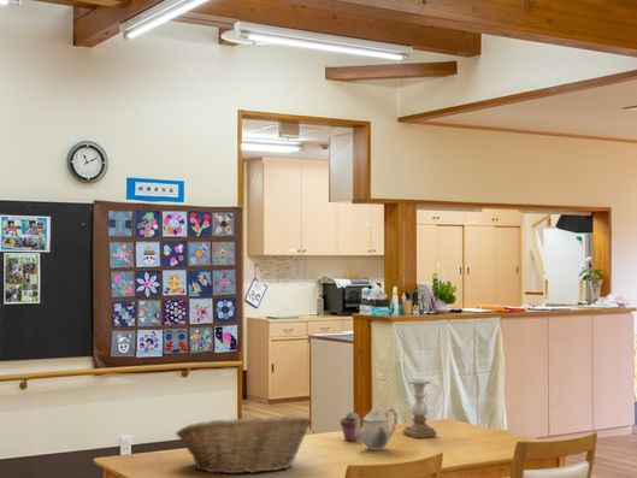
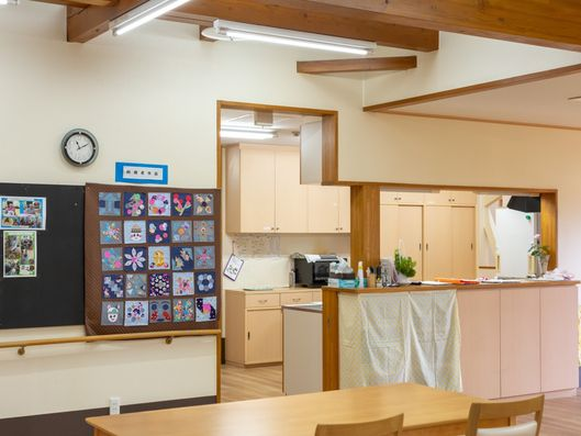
- fruit basket [175,413,313,476]
- teapot [353,403,399,452]
- candle holder [402,378,437,439]
- potted succulent [340,411,362,442]
